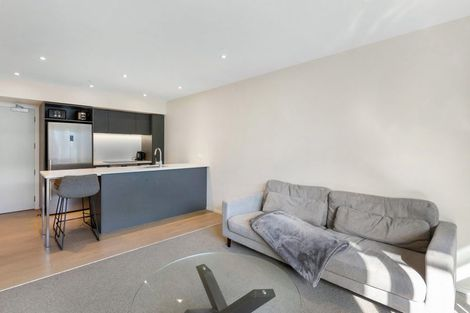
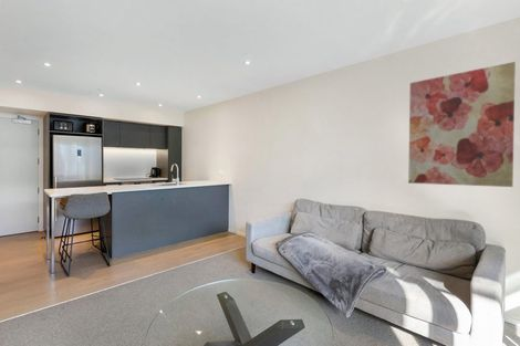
+ wall art [407,61,517,188]
